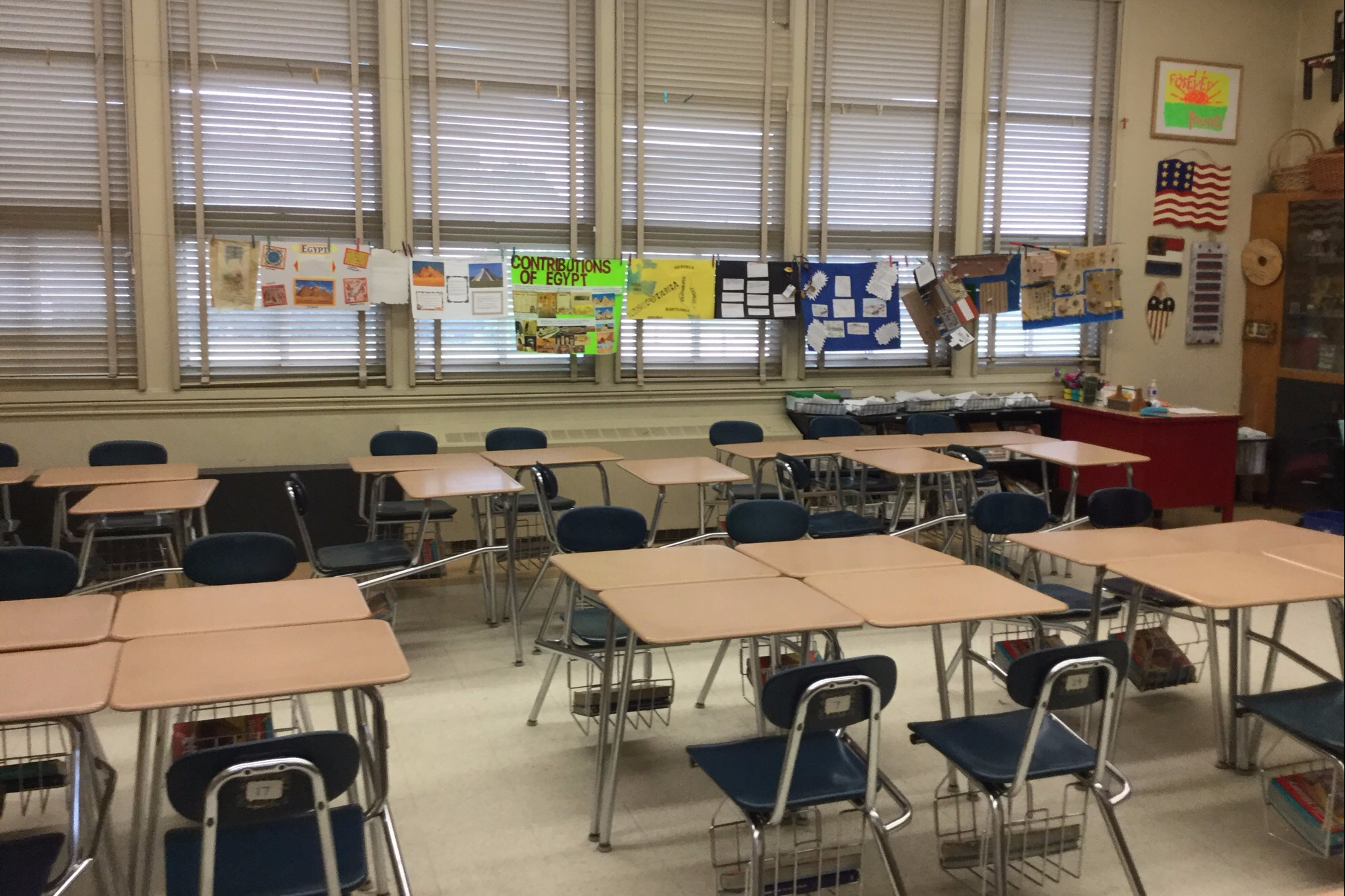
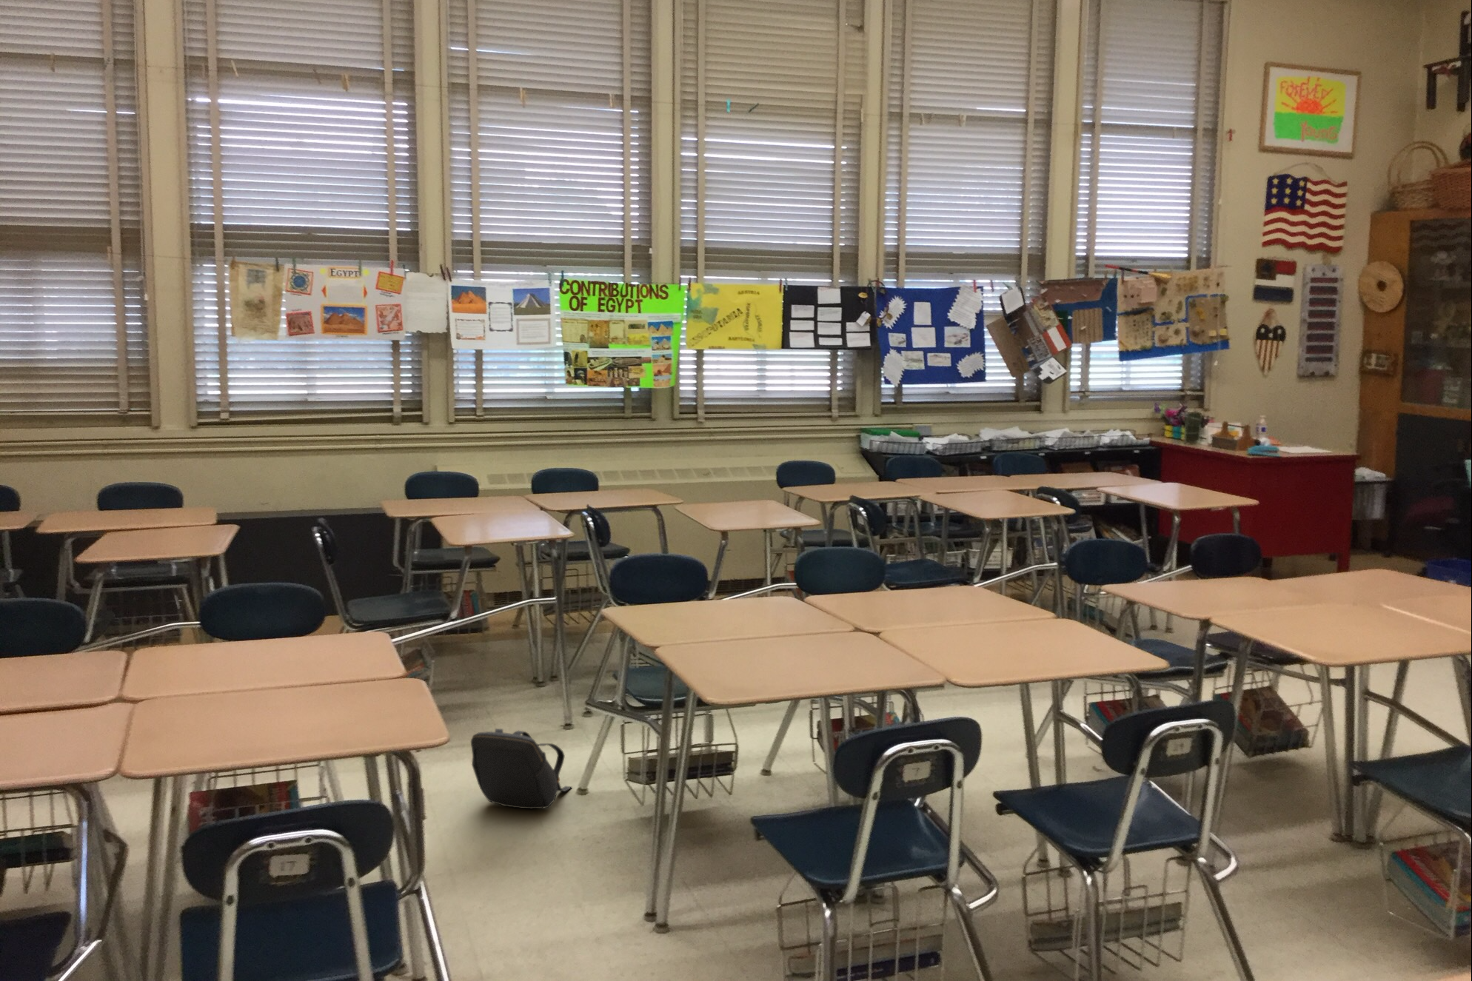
+ backpack [471,728,573,810]
